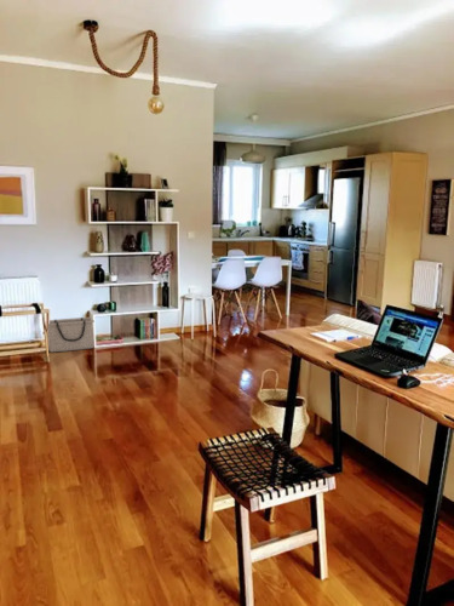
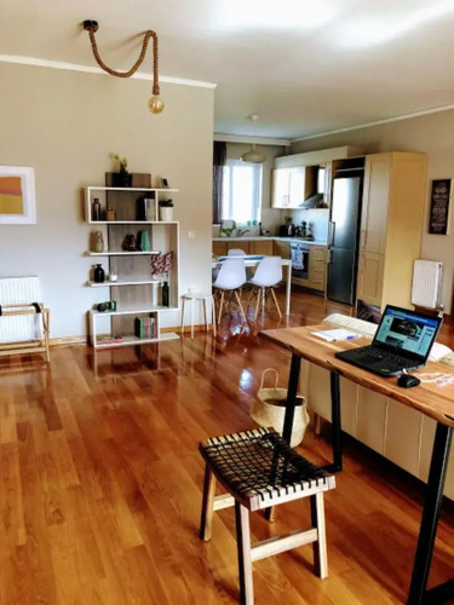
- storage bin [47,316,96,354]
